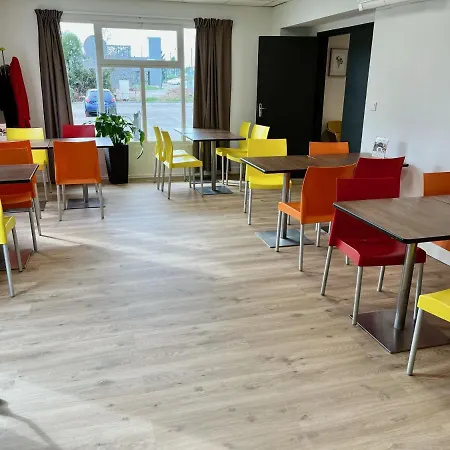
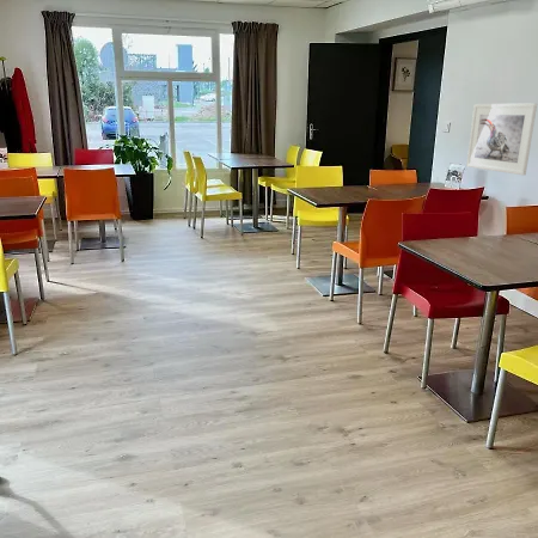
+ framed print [465,103,538,176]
